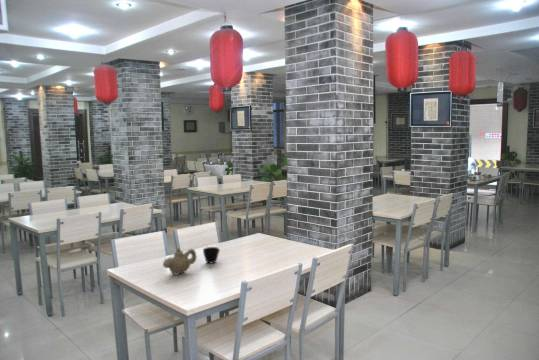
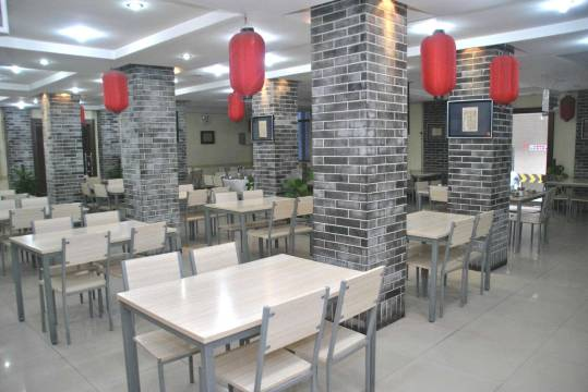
- teapot [162,247,197,276]
- cup [202,246,221,264]
